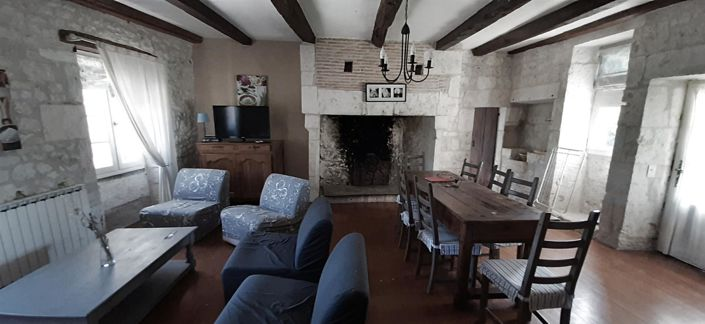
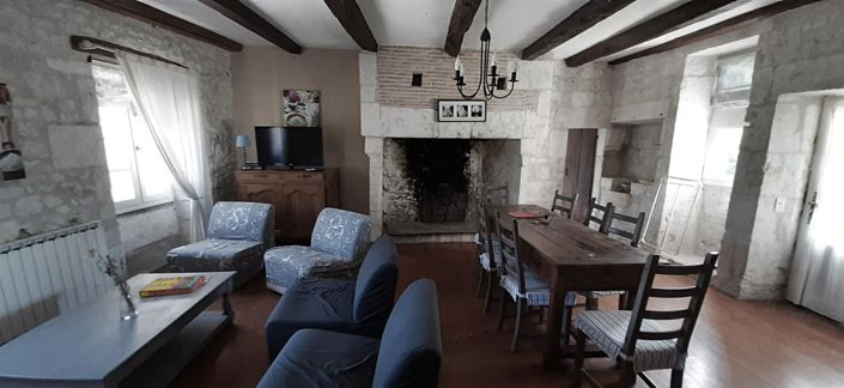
+ game compilation box [138,274,206,298]
